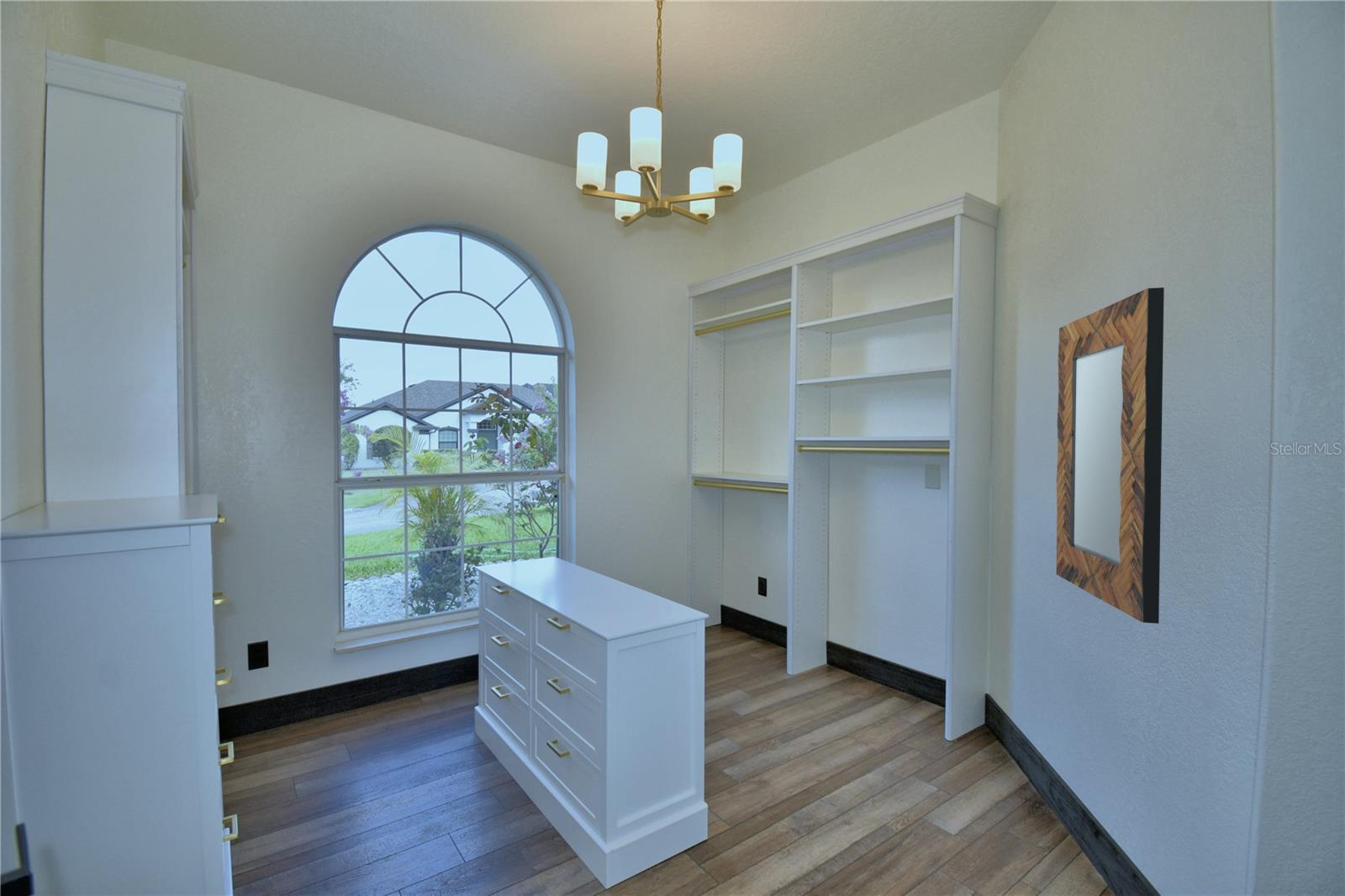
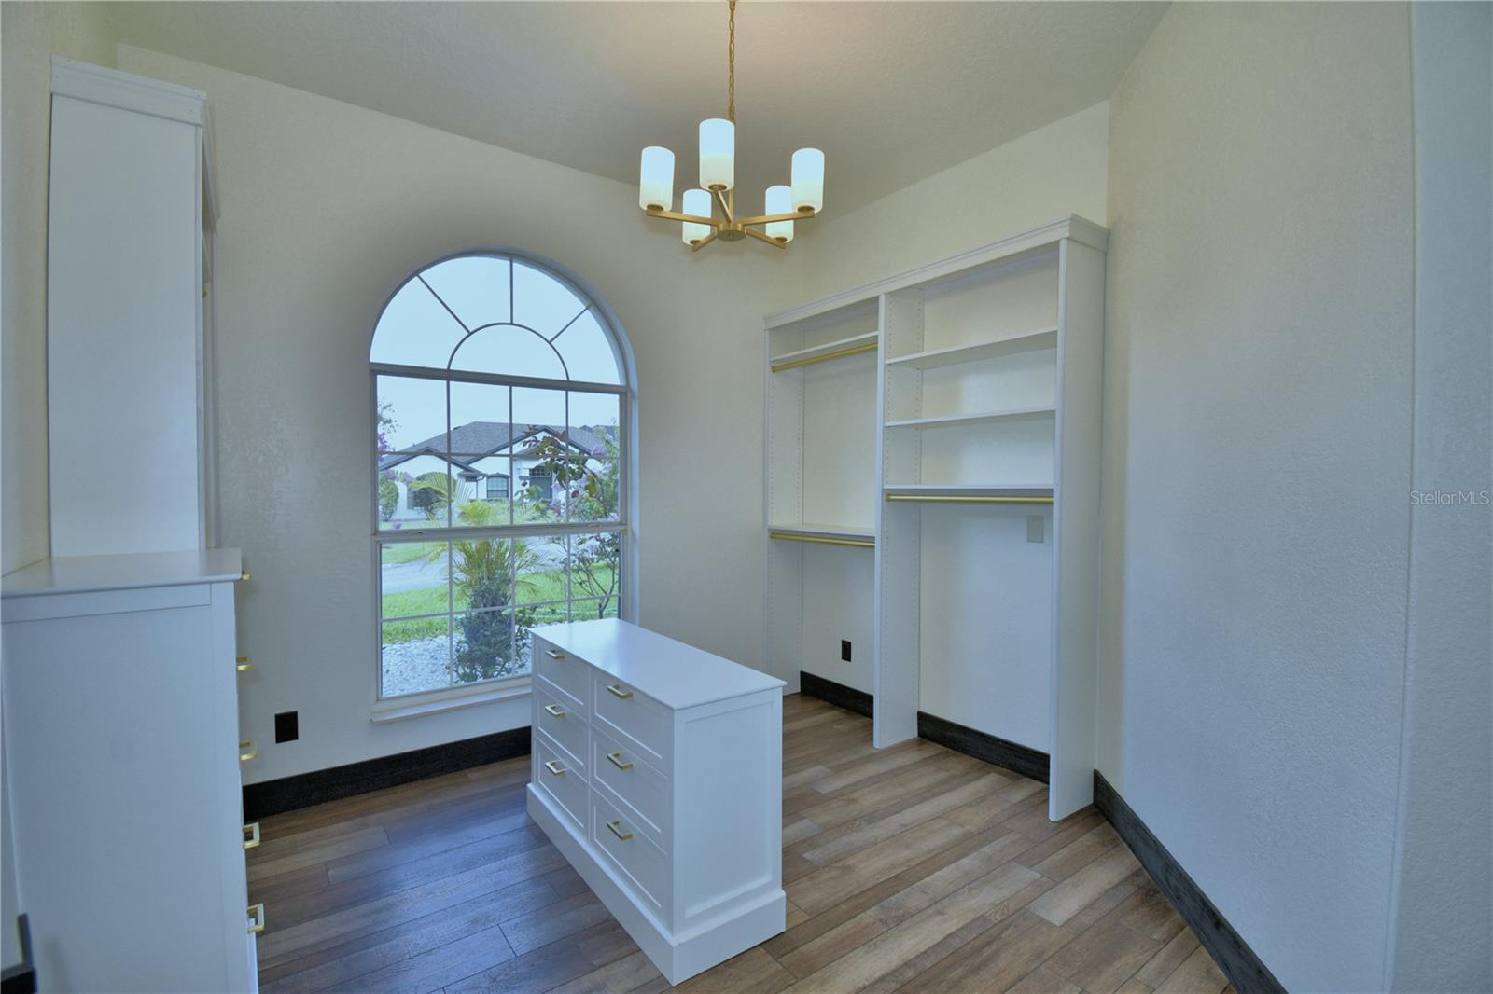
- home mirror [1056,287,1165,625]
